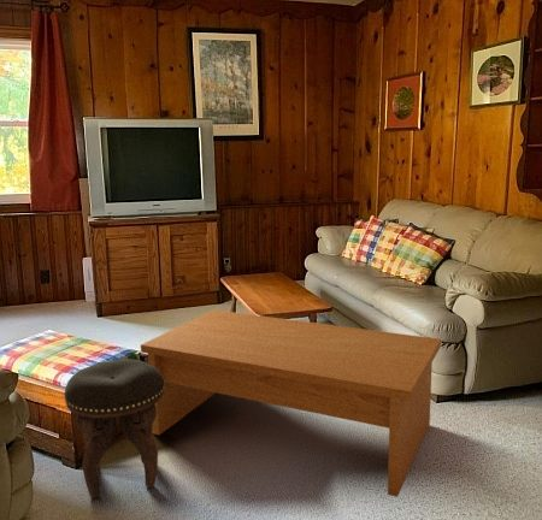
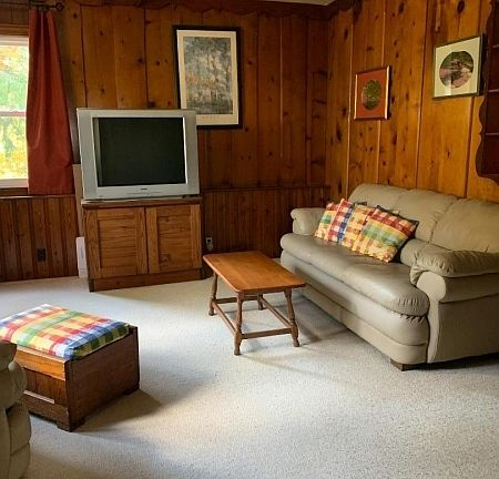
- footstool [63,358,164,500]
- coffee table [140,309,442,498]
